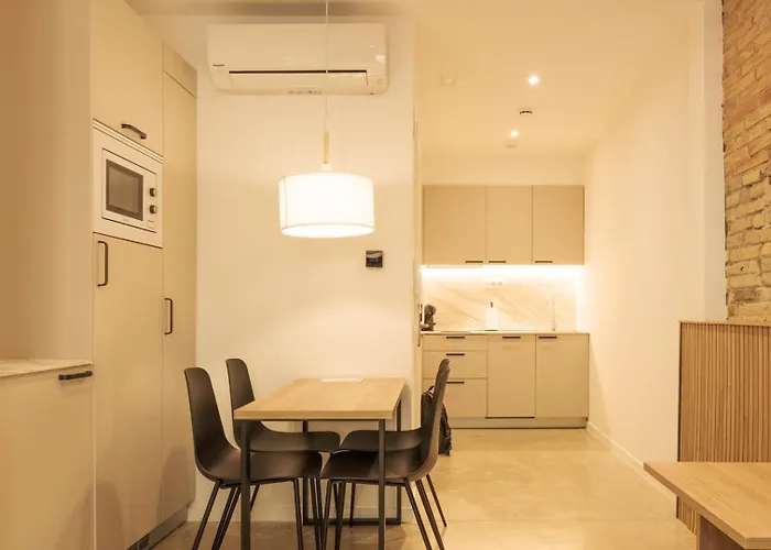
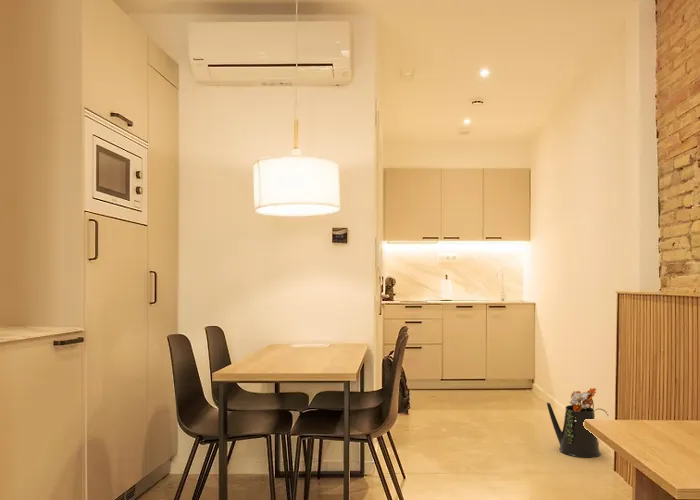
+ watering can [546,387,609,459]
